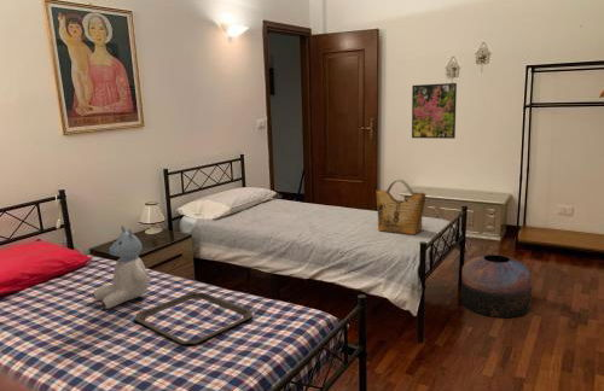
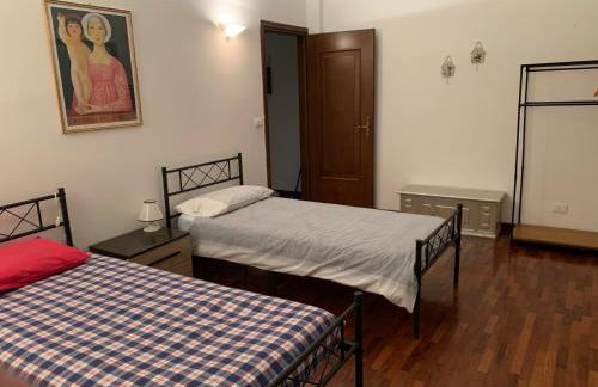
- grocery bag [376,177,428,235]
- pouf [460,253,534,319]
- tray [133,291,254,345]
- stuffed bear [92,224,150,310]
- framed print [411,82,458,140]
